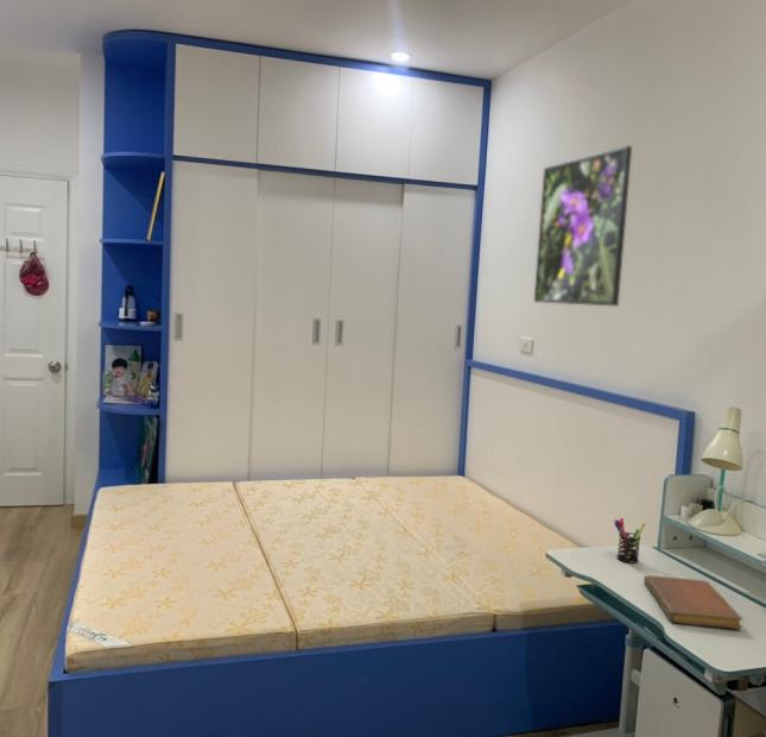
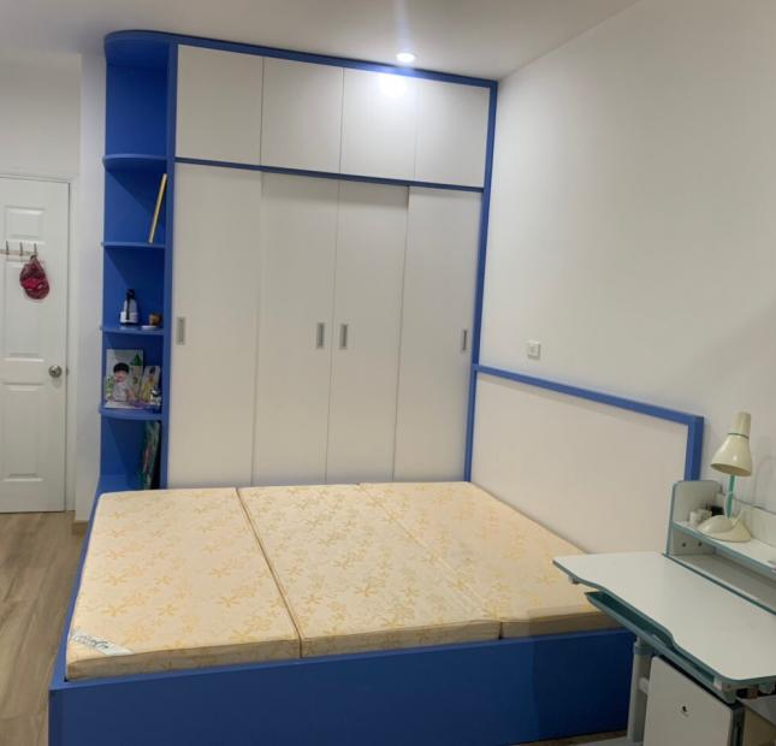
- pen holder [613,517,646,563]
- notebook [642,574,743,630]
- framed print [533,145,633,308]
